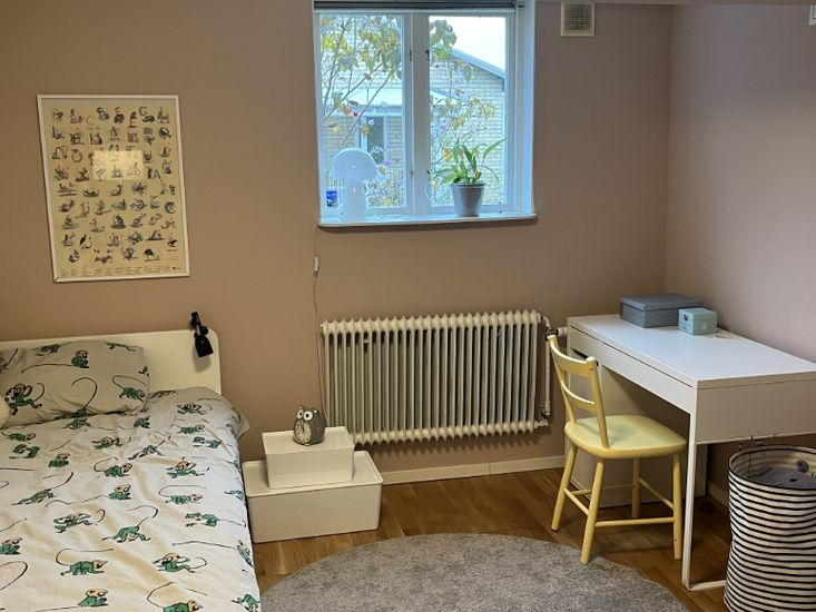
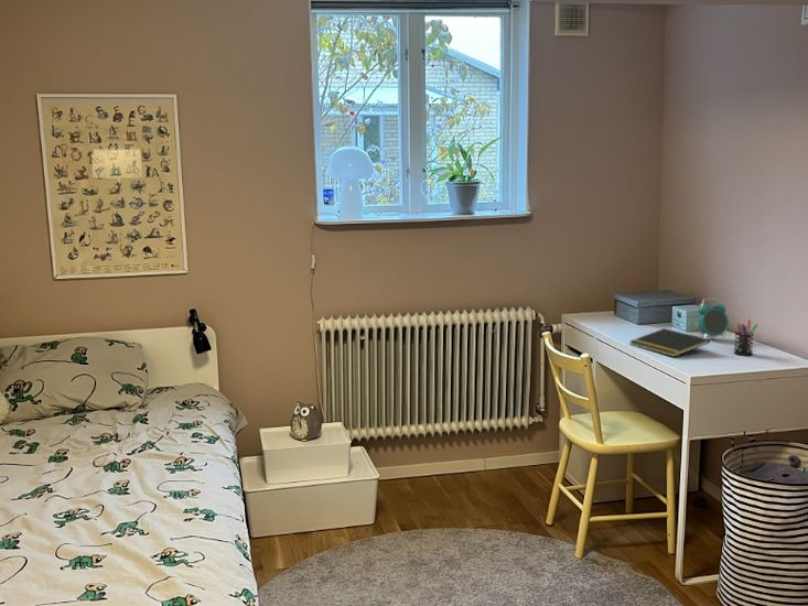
+ alarm clock [697,297,730,340]
+ pen holder [733,318,758,357]
+ notepad [628,327,711,358]
